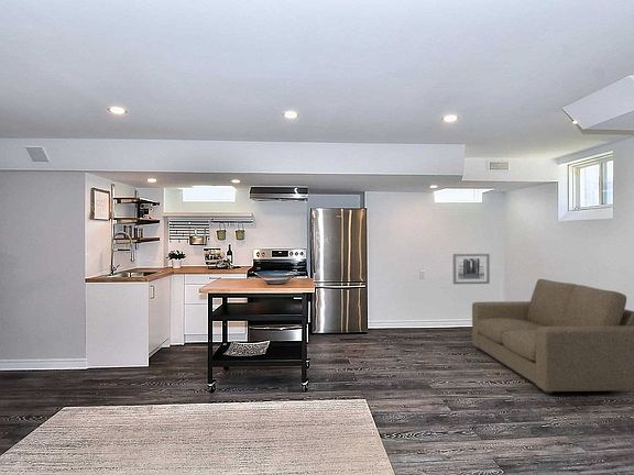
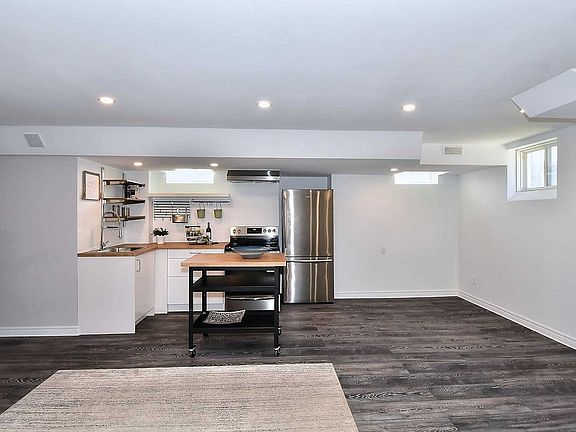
- wall art [452,253,491,285]
- sofa [471,278,634,395]
